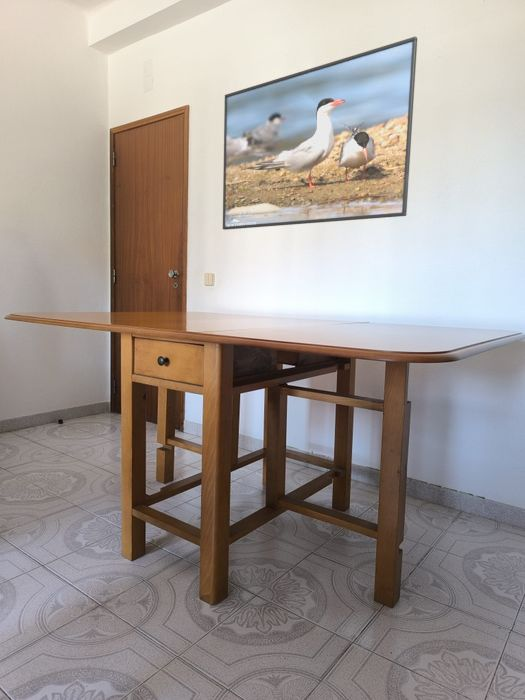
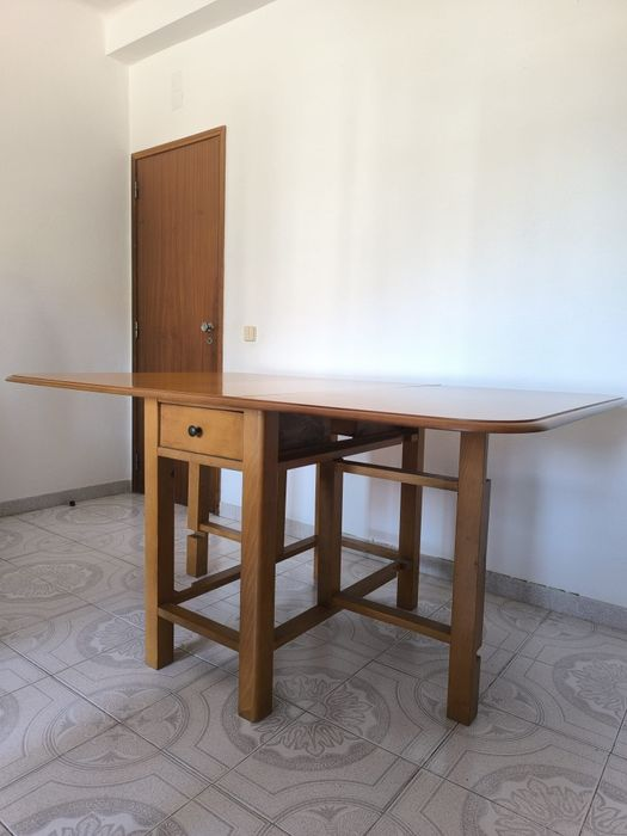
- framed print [222,36,418,231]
